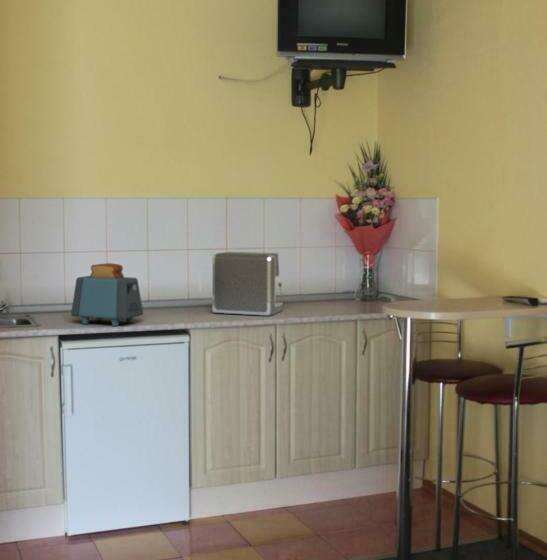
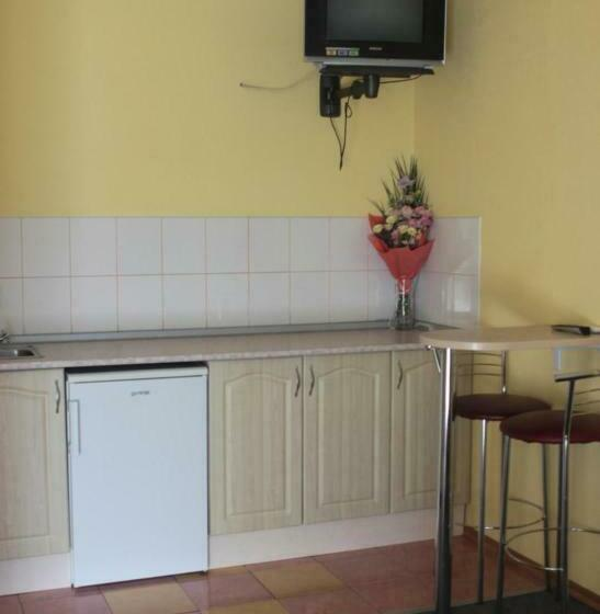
- coffee maker [211,251,284,317]
- toaster [70,262,144,327]
